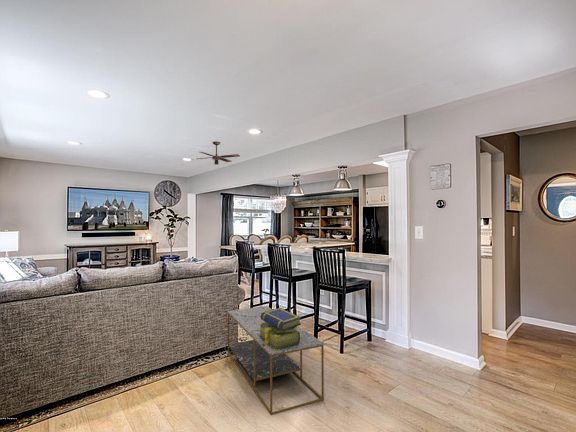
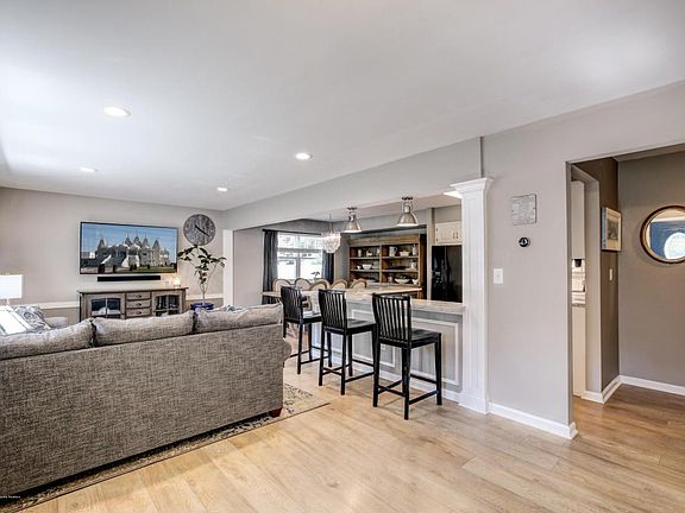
- coffee table [227,305,325,416]
- ceiling fan [197,140,241,166]
- stack of books [258,307,302,351]
